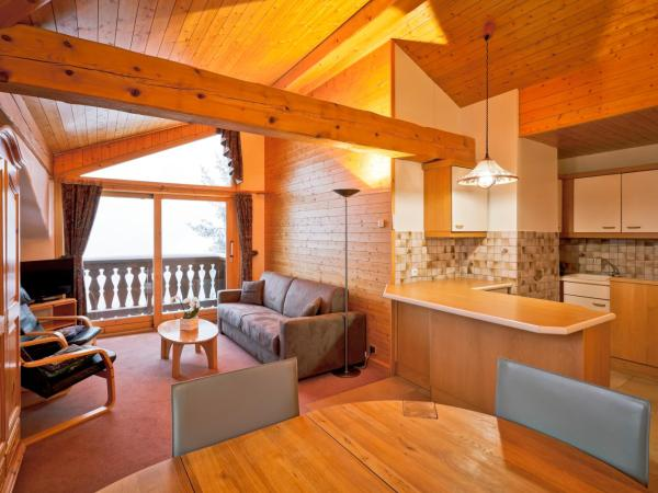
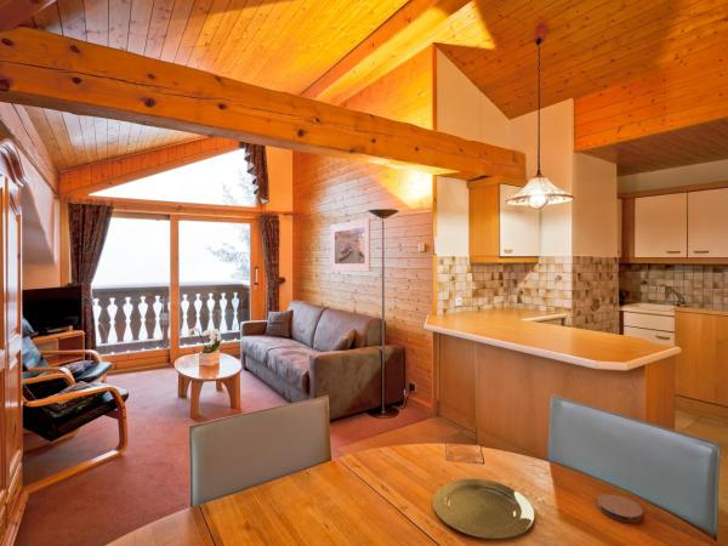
+ plate [432,478,536,540]
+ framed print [330,217,371,273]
+ coaster [597,493,643,523]
